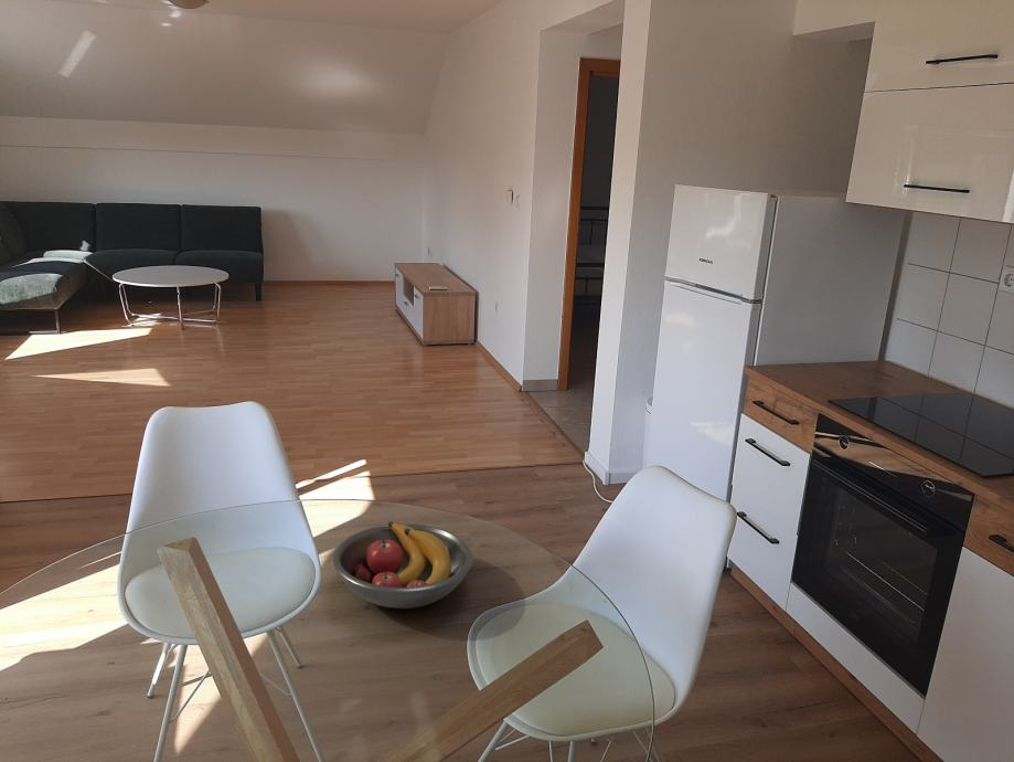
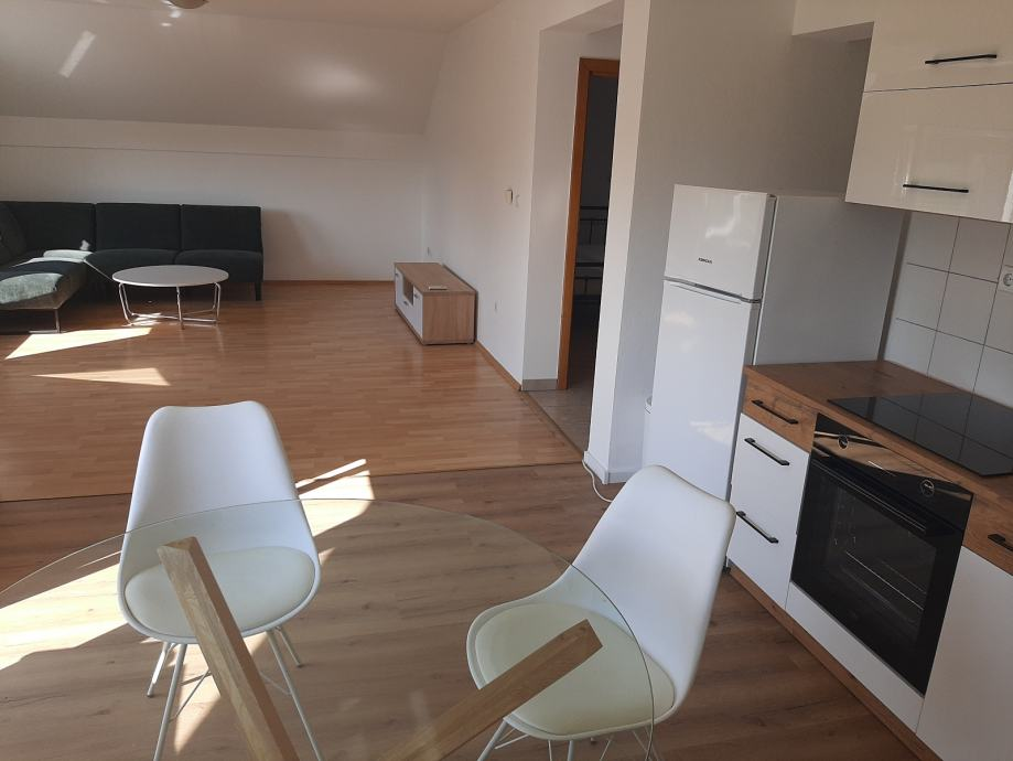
- fruit bowl [332,520,474,610]
